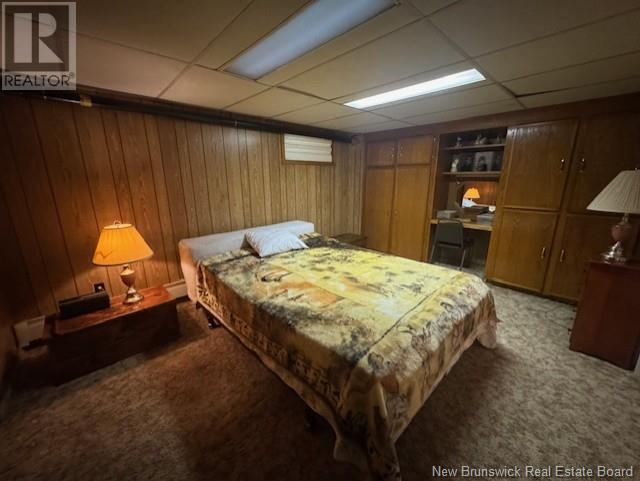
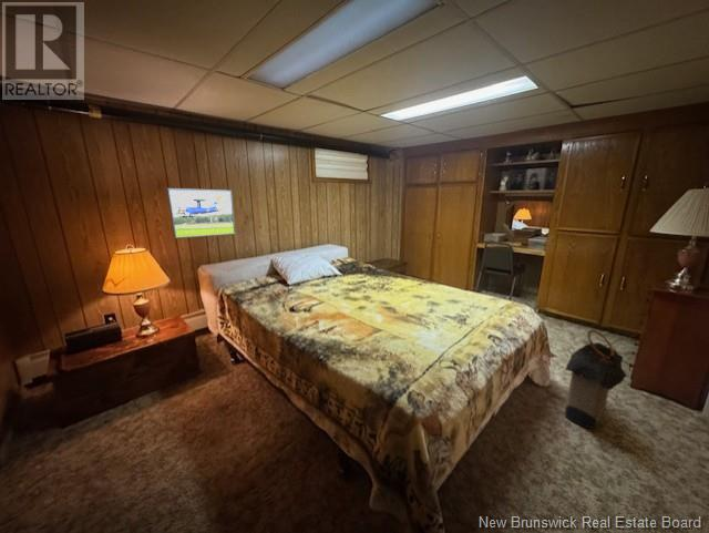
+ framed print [166,187,237,239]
+ laundry hamper [564,329,628,430]
